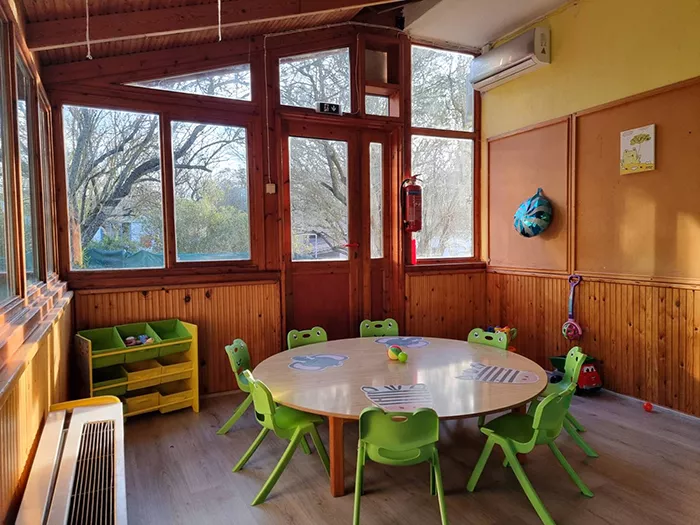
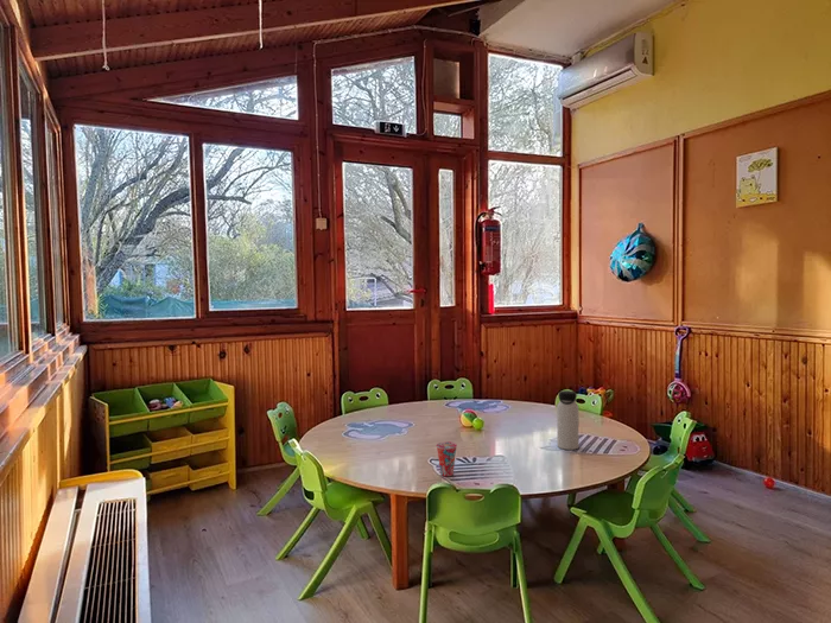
+ water bottle [556,389,581,451]
+ cup [436,440,458,477]
